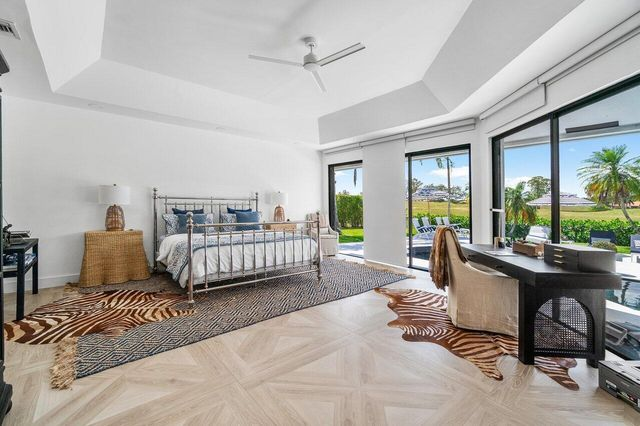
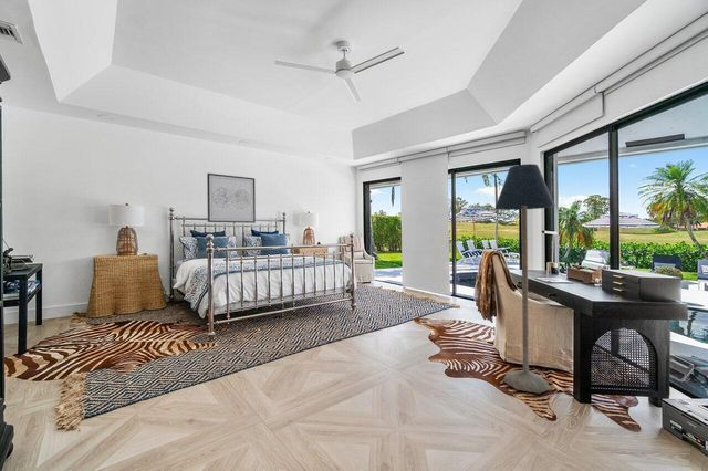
+ floor lamp [493,163,556,395]
+ wall art [206,172,257,224]
